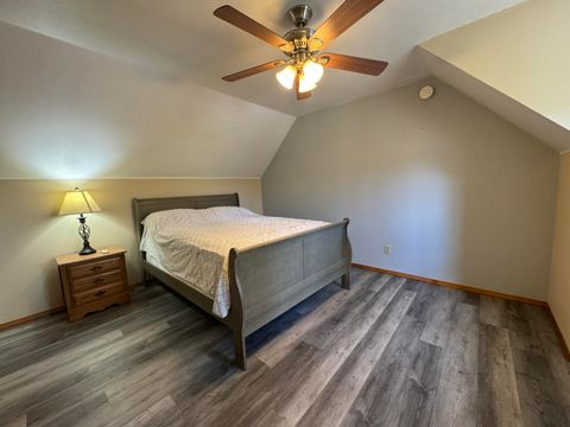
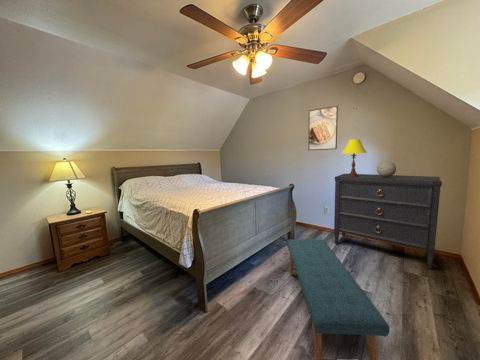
+ decorative sphere [376,160,397,177]
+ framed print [308,105,339,151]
+ dresser [333,173,443,270]
+ bench [286,238,391,360]
+ table lamp [341,138,368,177]
